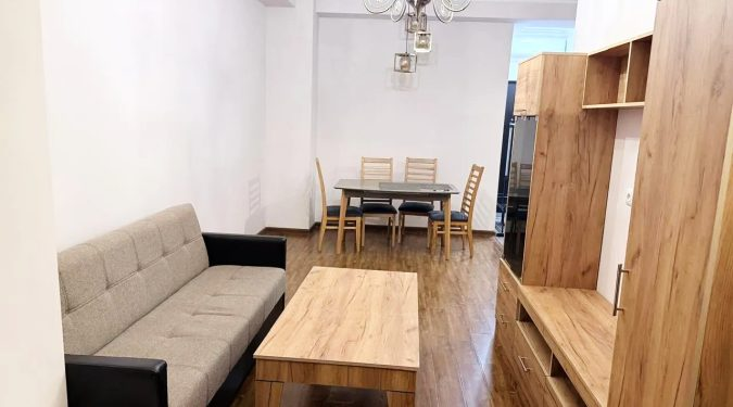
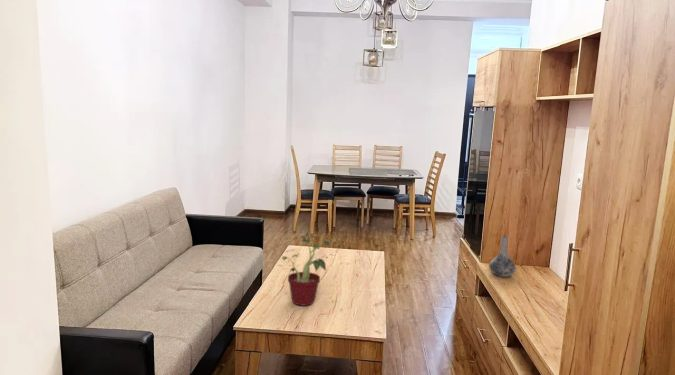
+ decorative vase [488,235,517,278]
+ potted plant [280,231,334,307]
